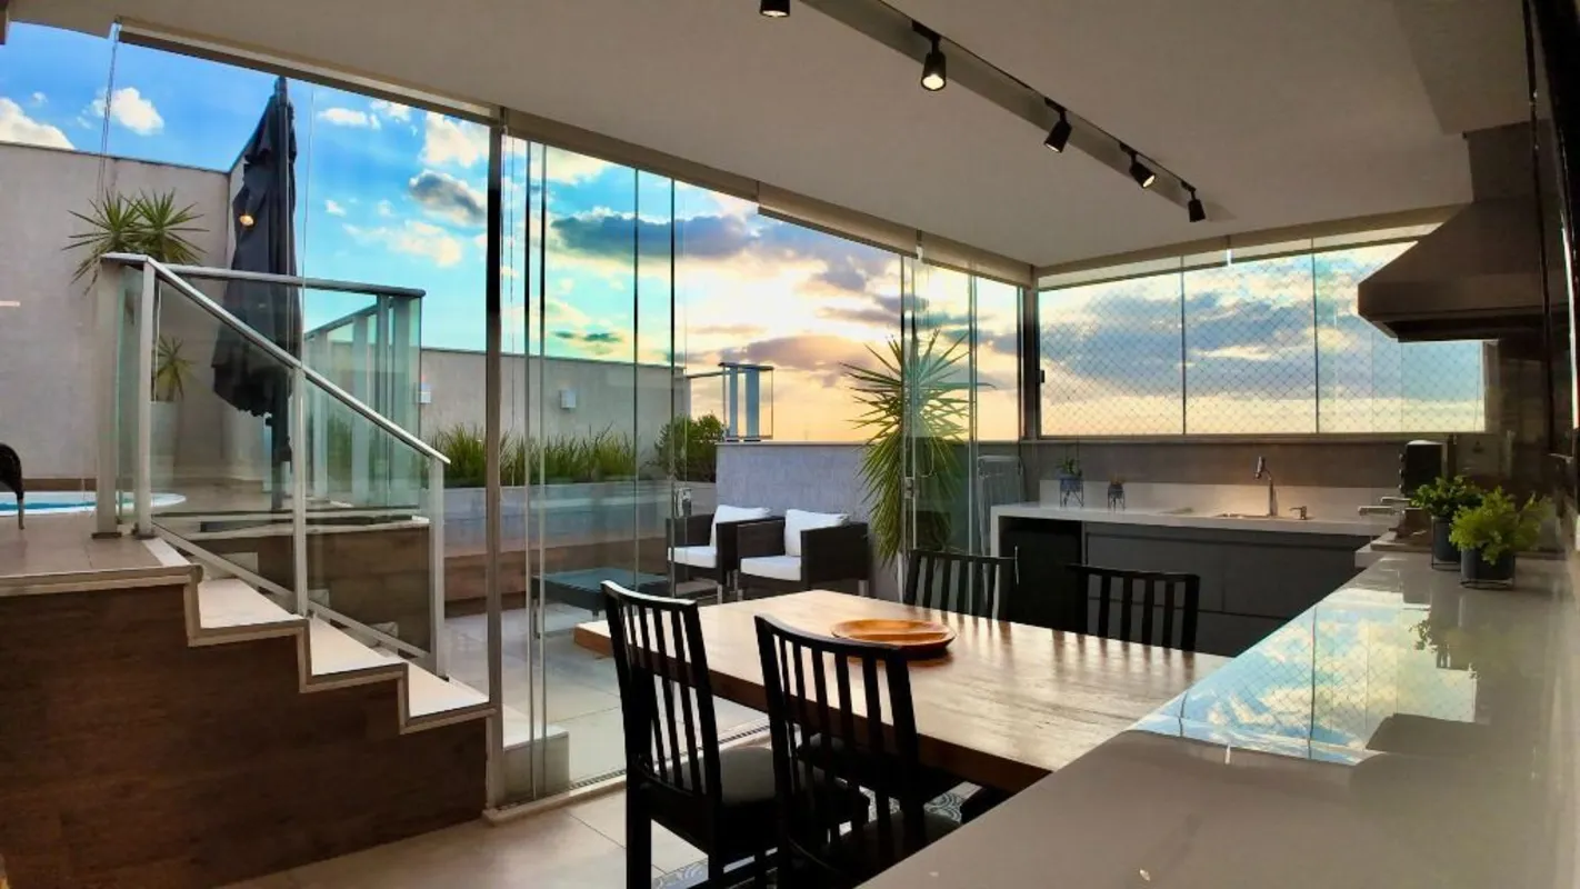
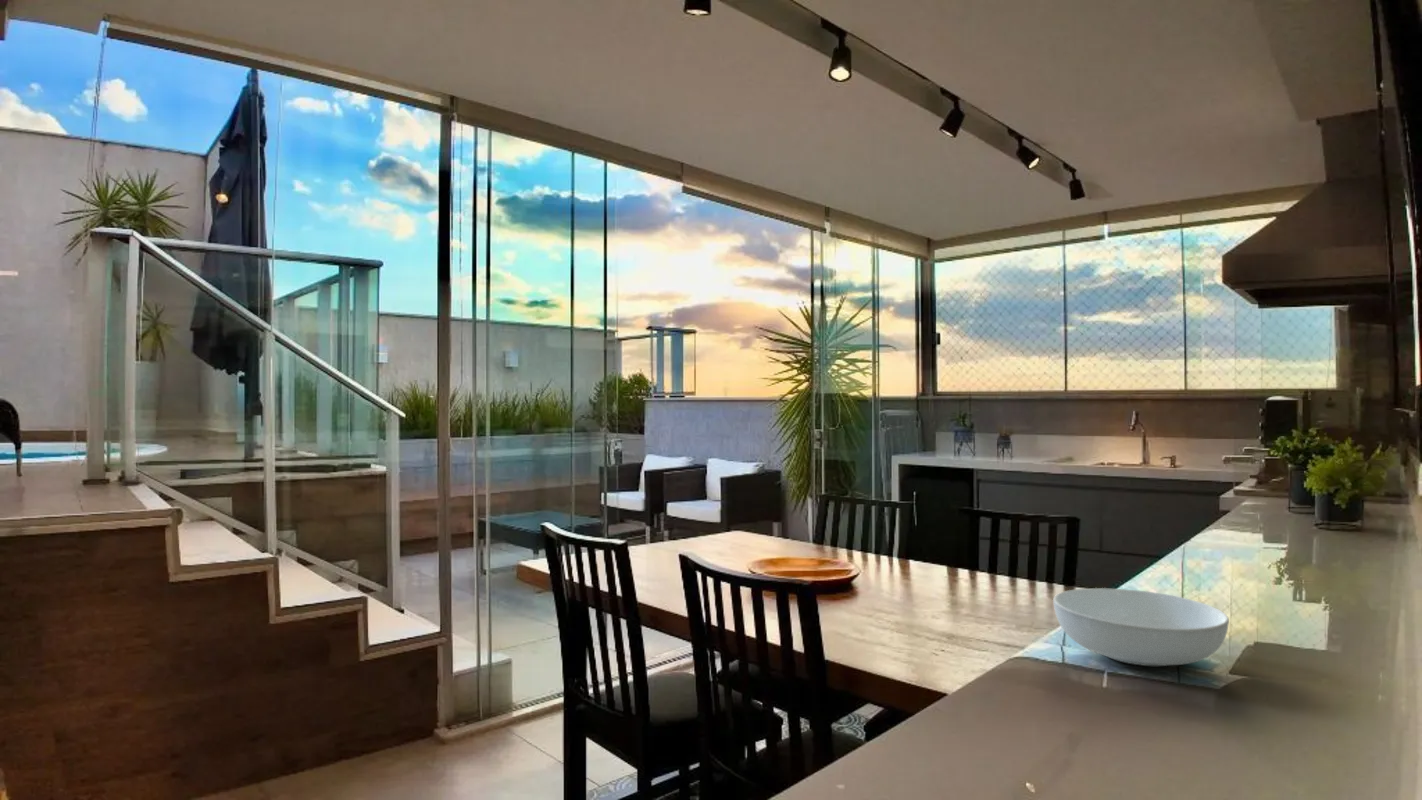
+ serving bowl [1052,587,1230,667]
